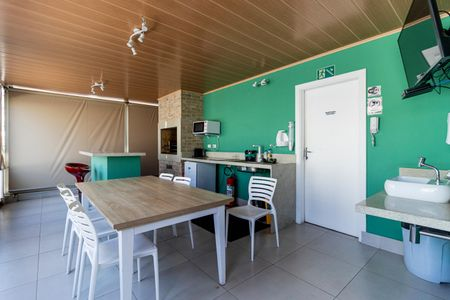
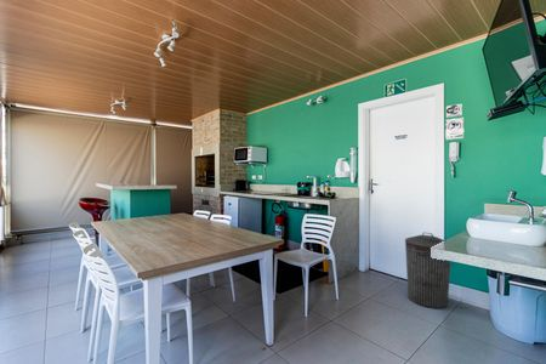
+ trash can [404,232,451,309]
